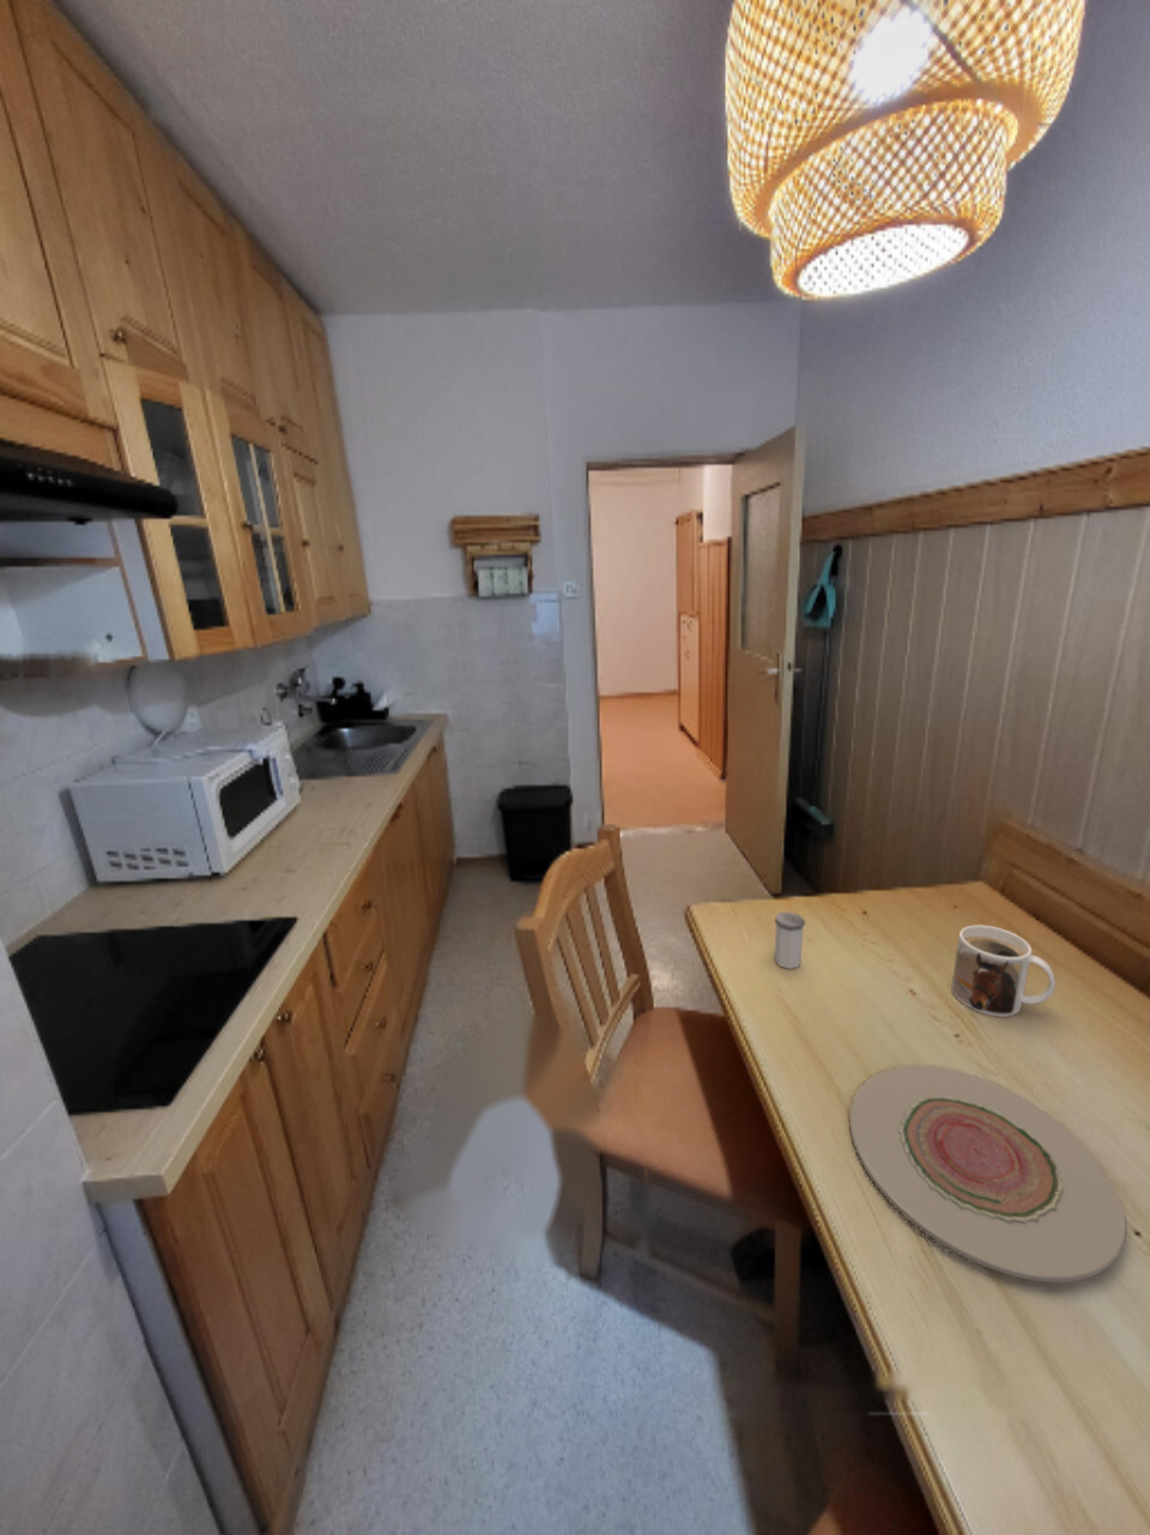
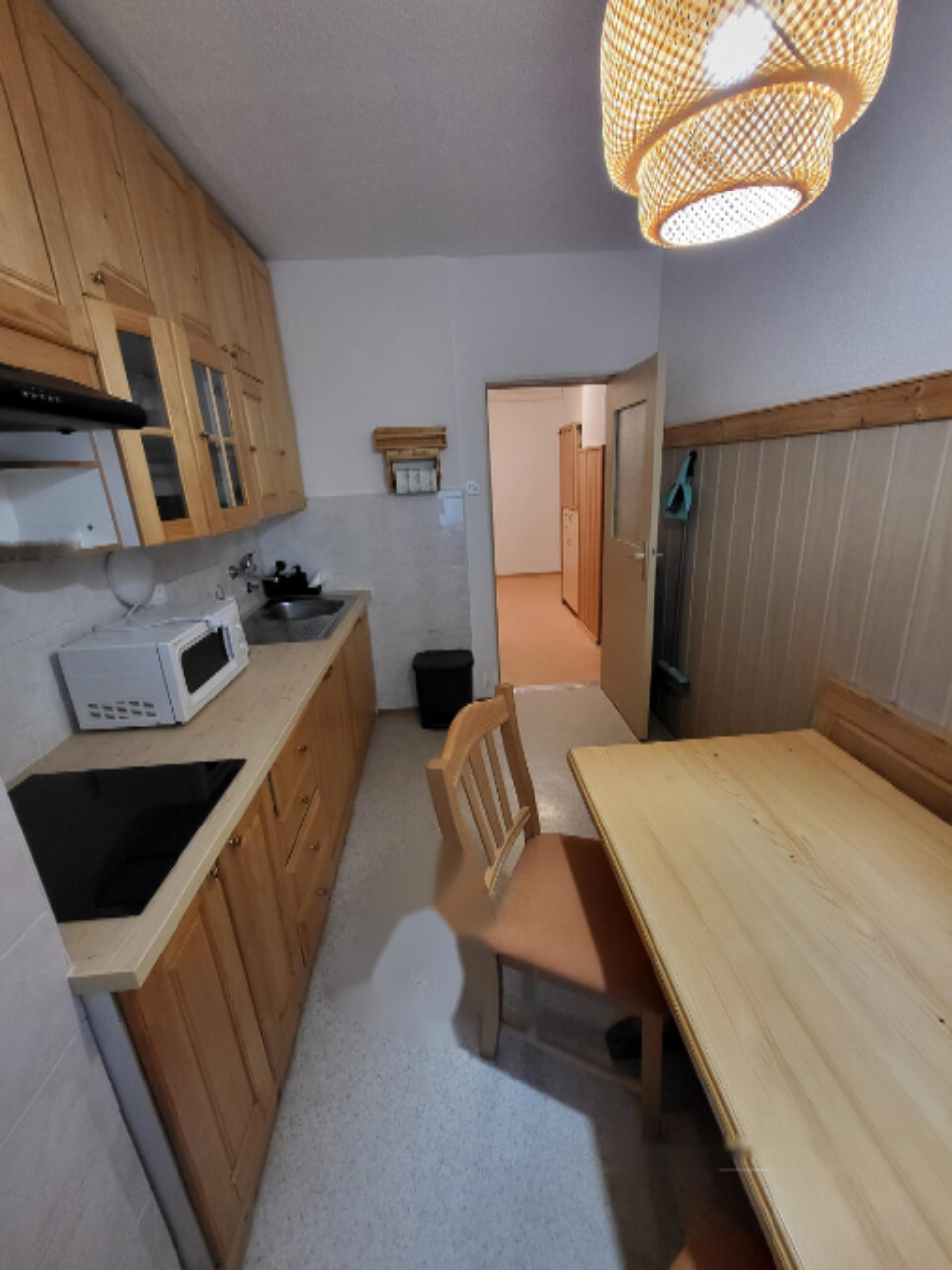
- mug [949,923,1057,1018]
- plate [848,1064,1127,1284]
- salt shaker [774,910,806,971]
